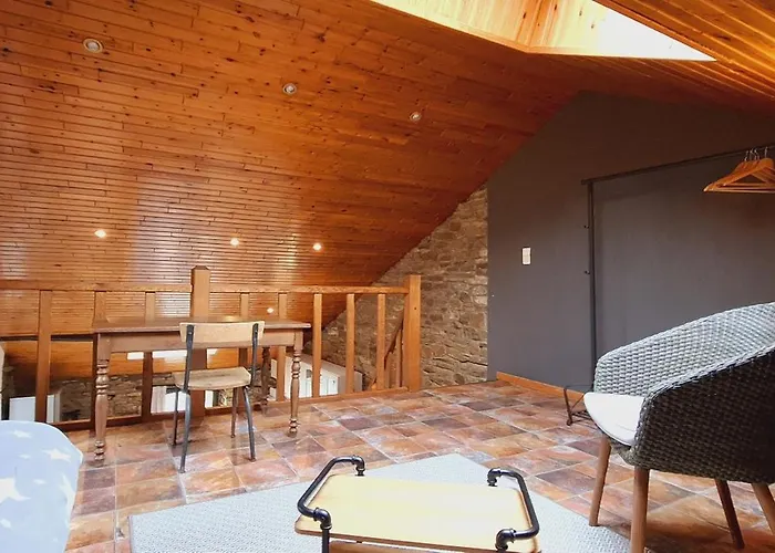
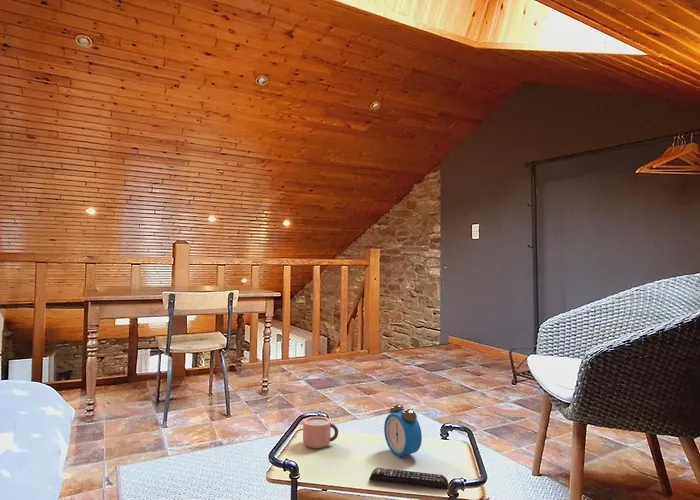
+ alarm clock [383,403,423,460]
+ mug [302,416,339,449]
+ remote control [368,467,450,491]
